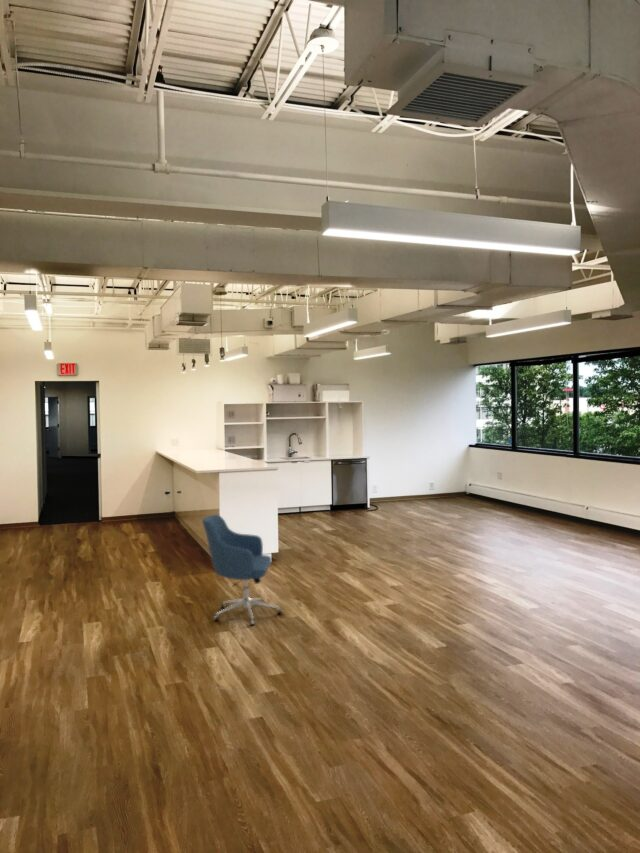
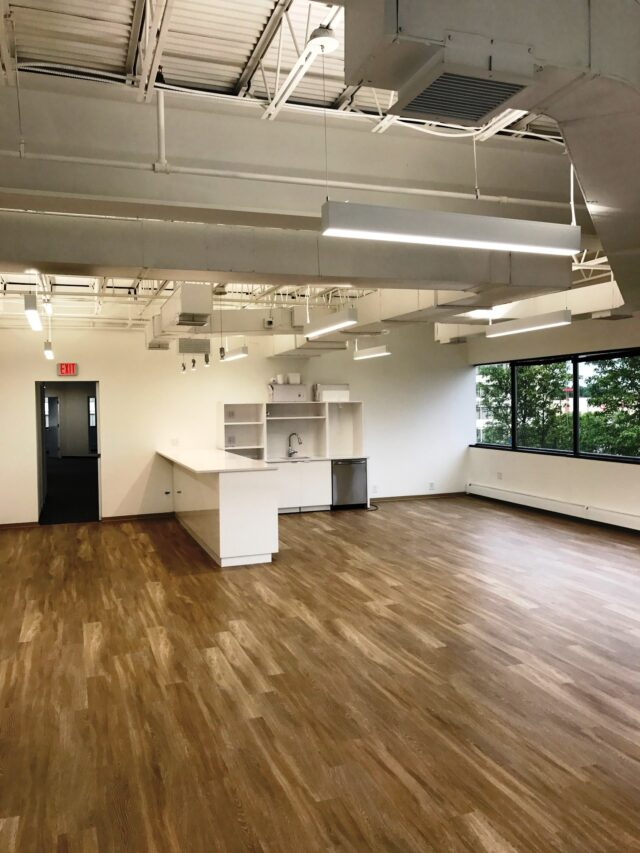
- chair [201,514,283,626]
